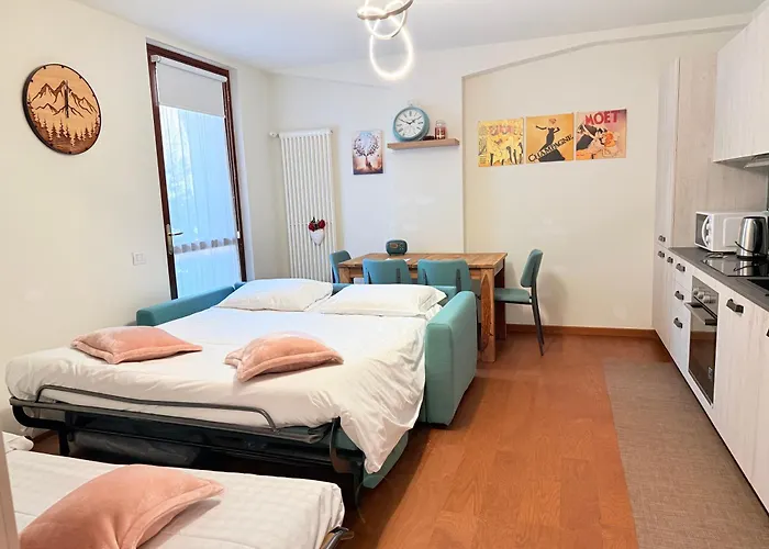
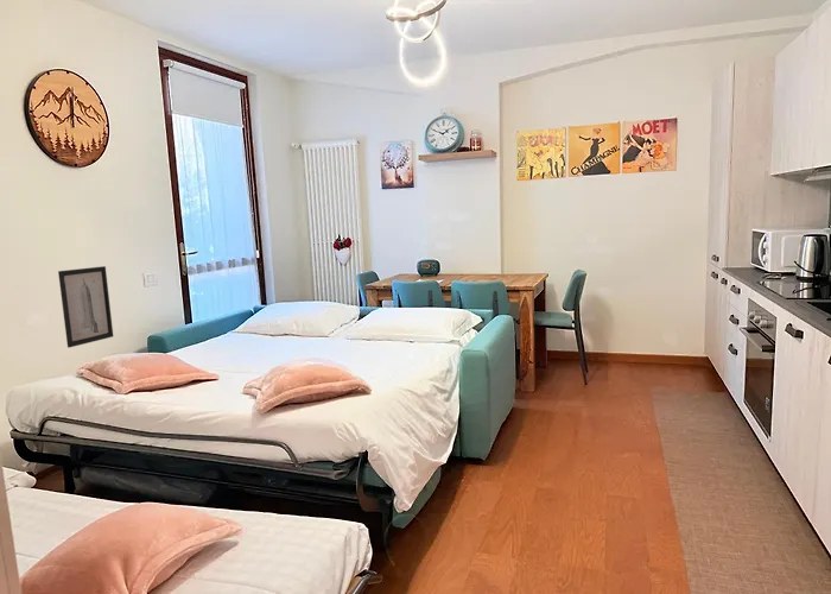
+ wall art [57,265,114,348]
